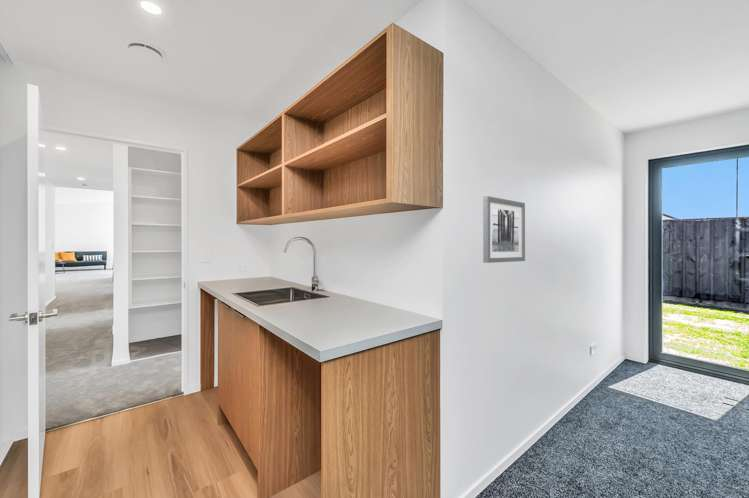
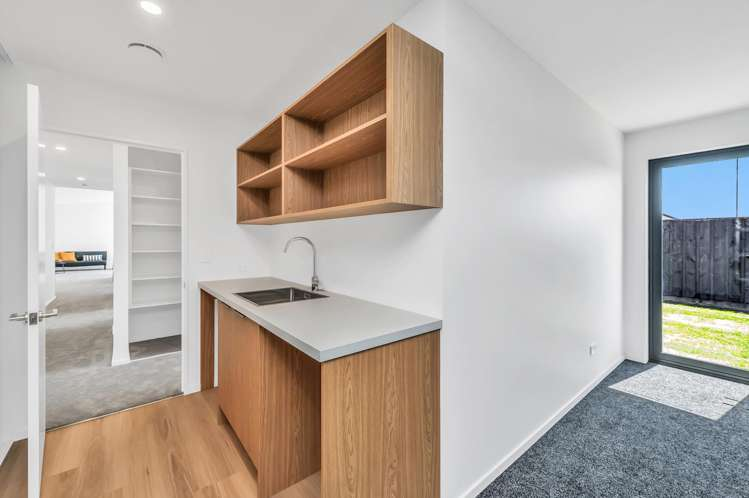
- wall art [482,195,526,264]
